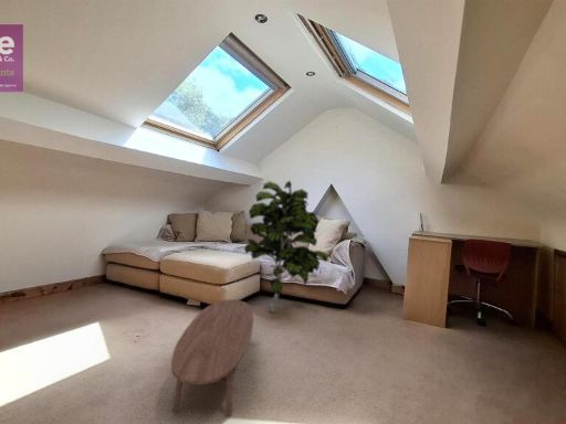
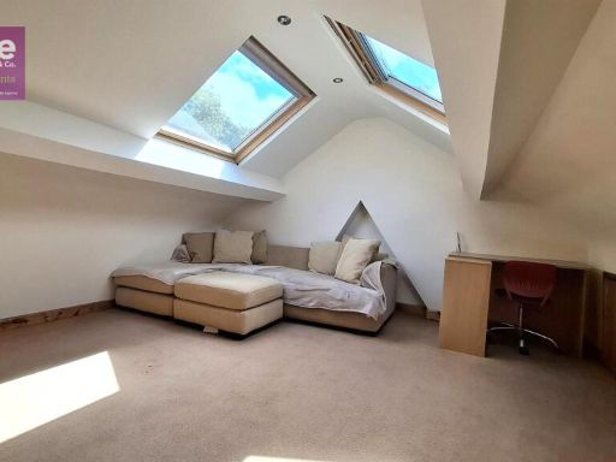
- indoor plant [243,180,329,314]
- coffee table [170,298,254,416]
